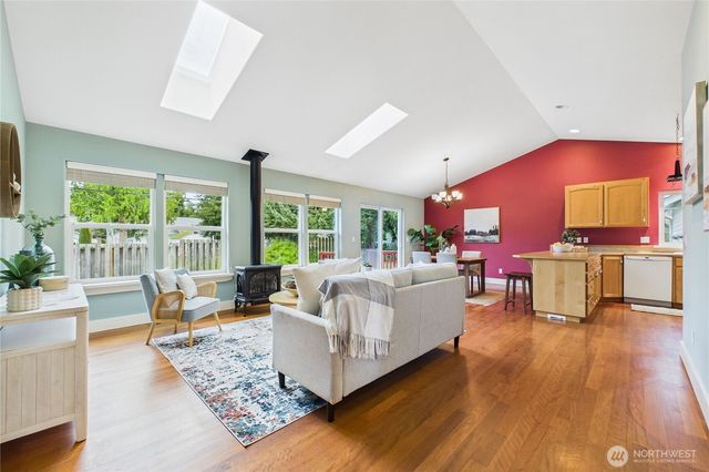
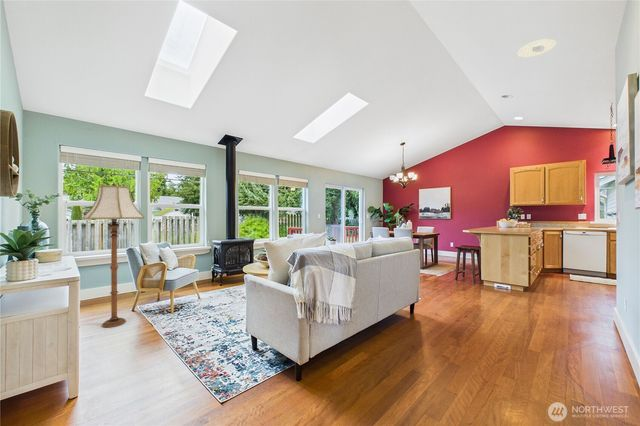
+ recessed light [516,38,557,58]
+ floor lamp [81,181,145,328]
